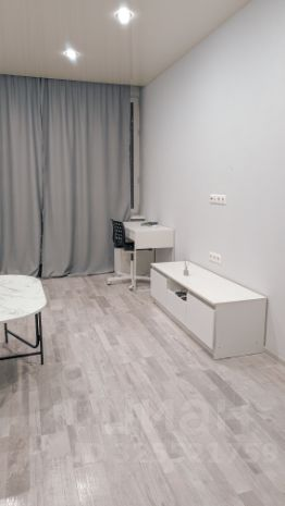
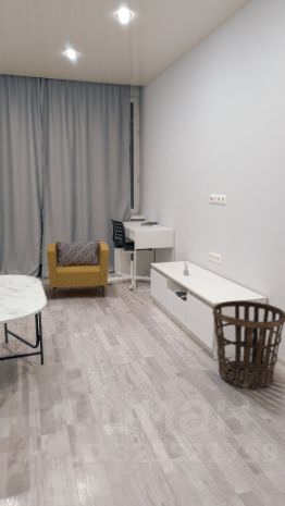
+ armchair [46,239,110,299]
+ basket [211,299,285,390]
